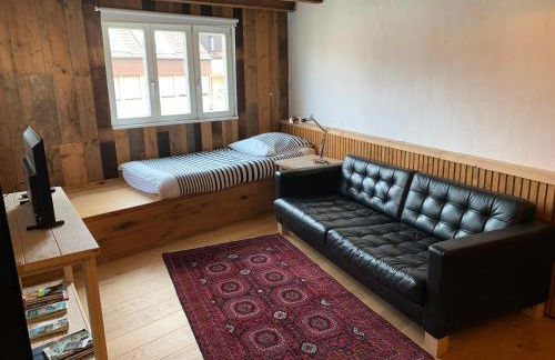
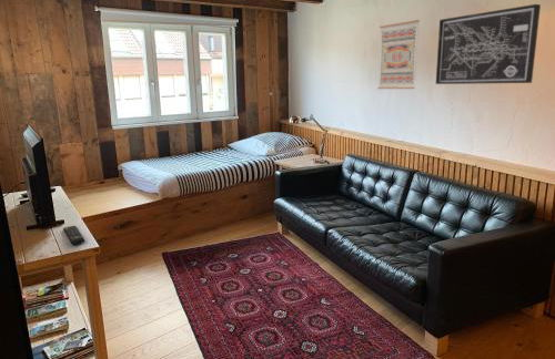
+ wall art [376,19,421,90]
+ wall art [435,3,542,85]
+ remote control [62,225,85,246]
